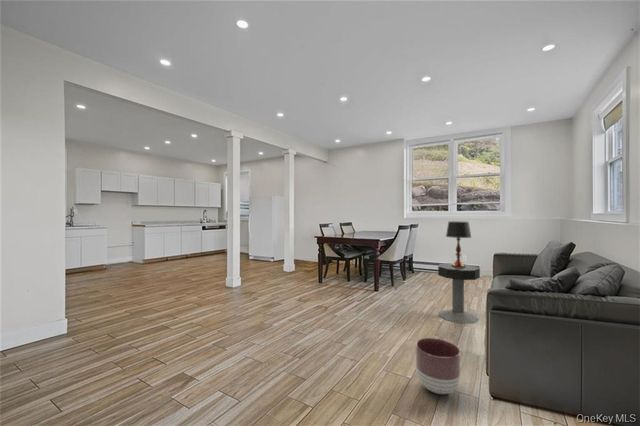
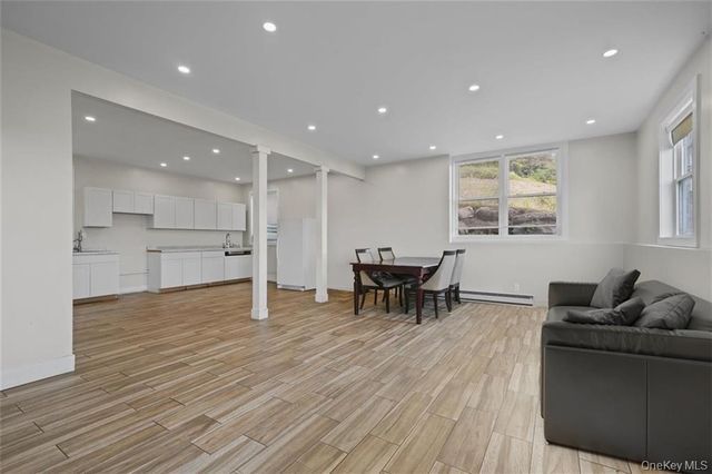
- side table [437,262,481,324]
- planter [415,337,462,395]
- table lamp [445,220,472,268]
